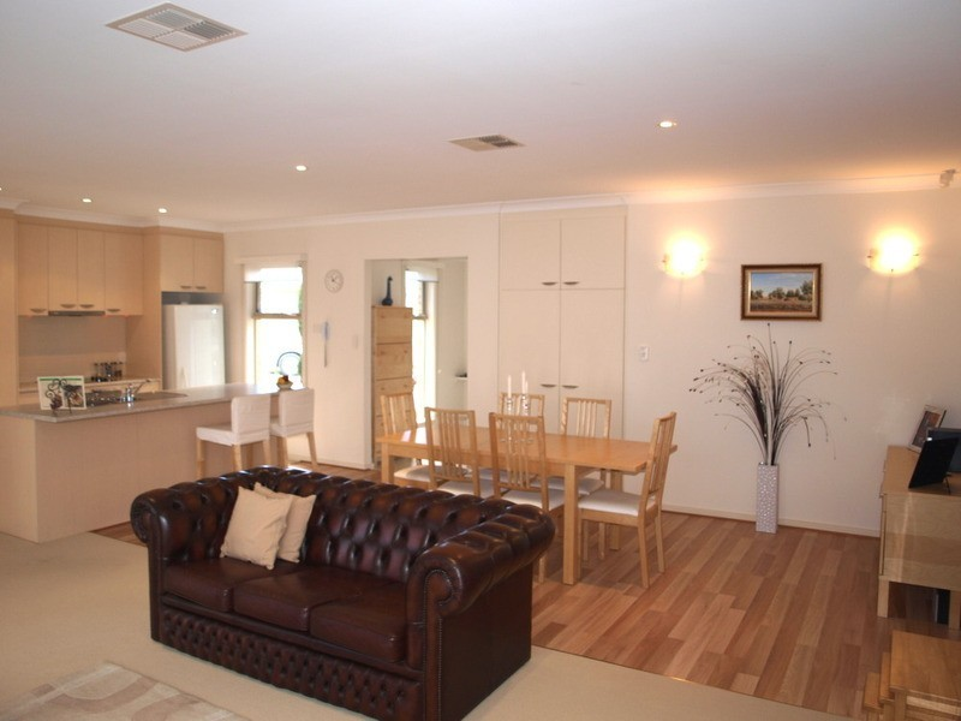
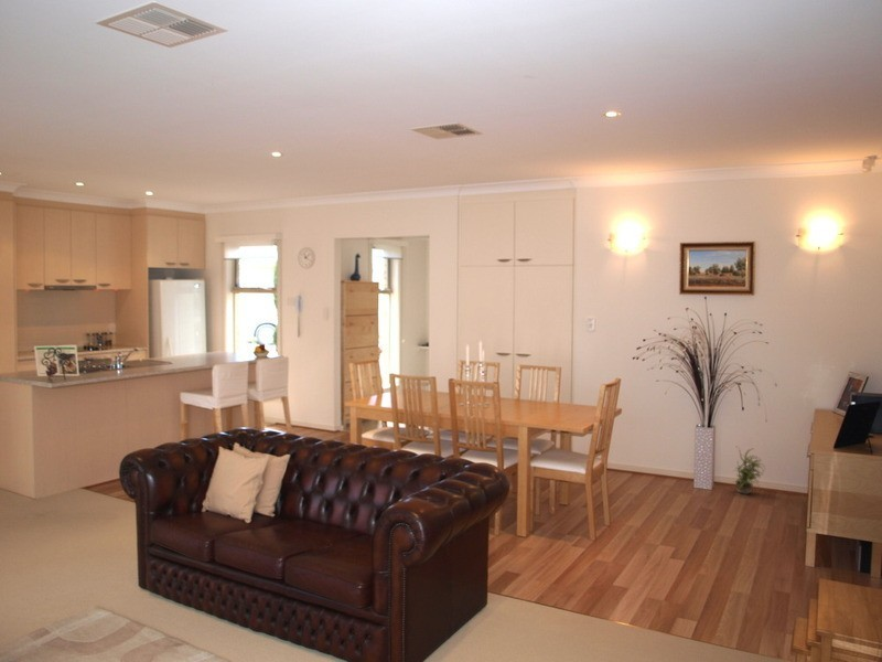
+ potted plant [731,446,766,495]
